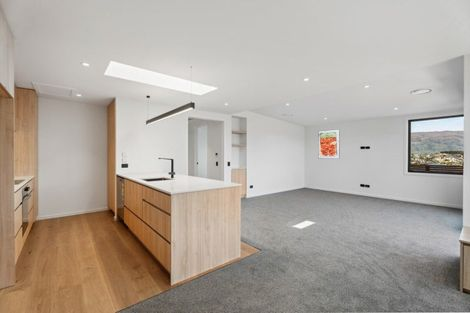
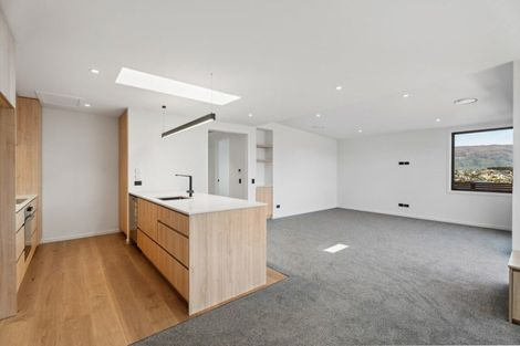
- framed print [317,128,341,160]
